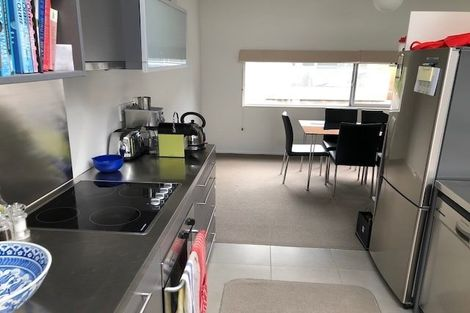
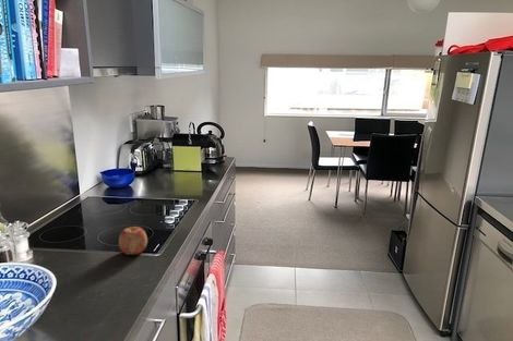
+ apple [118,226,148,256]
